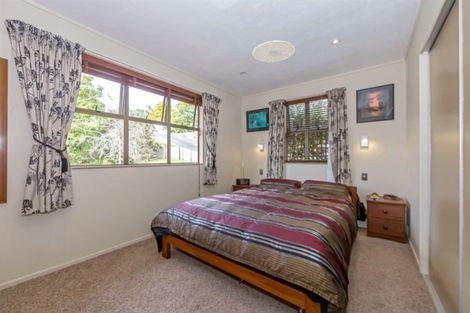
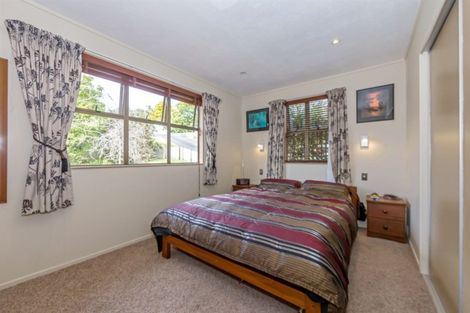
- ceiling light [252,40,296,63]
